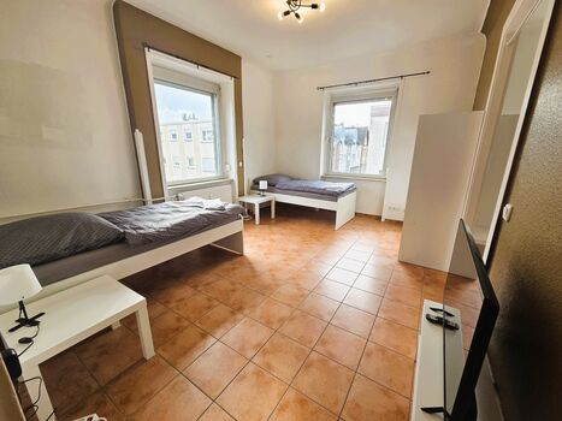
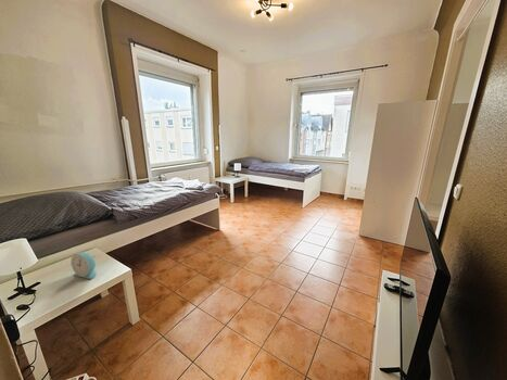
+ alarm clock [71,251,98,280]
